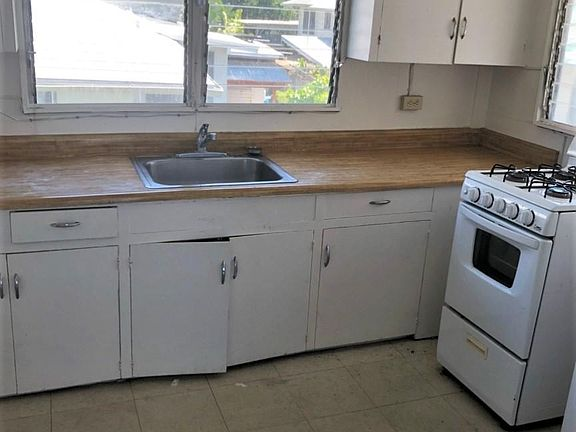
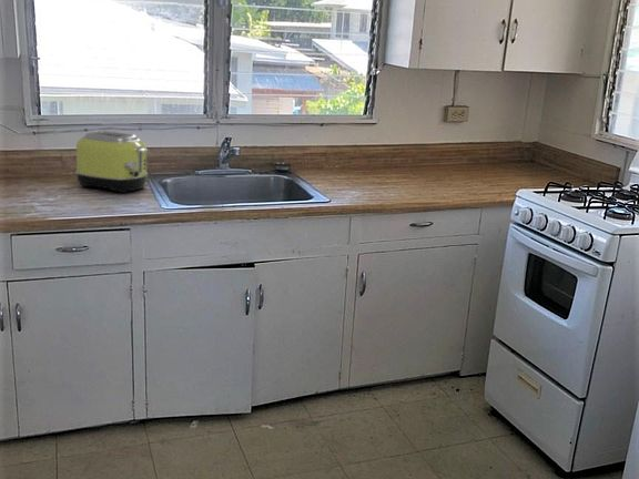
+ toaster [74,130,150,194]
